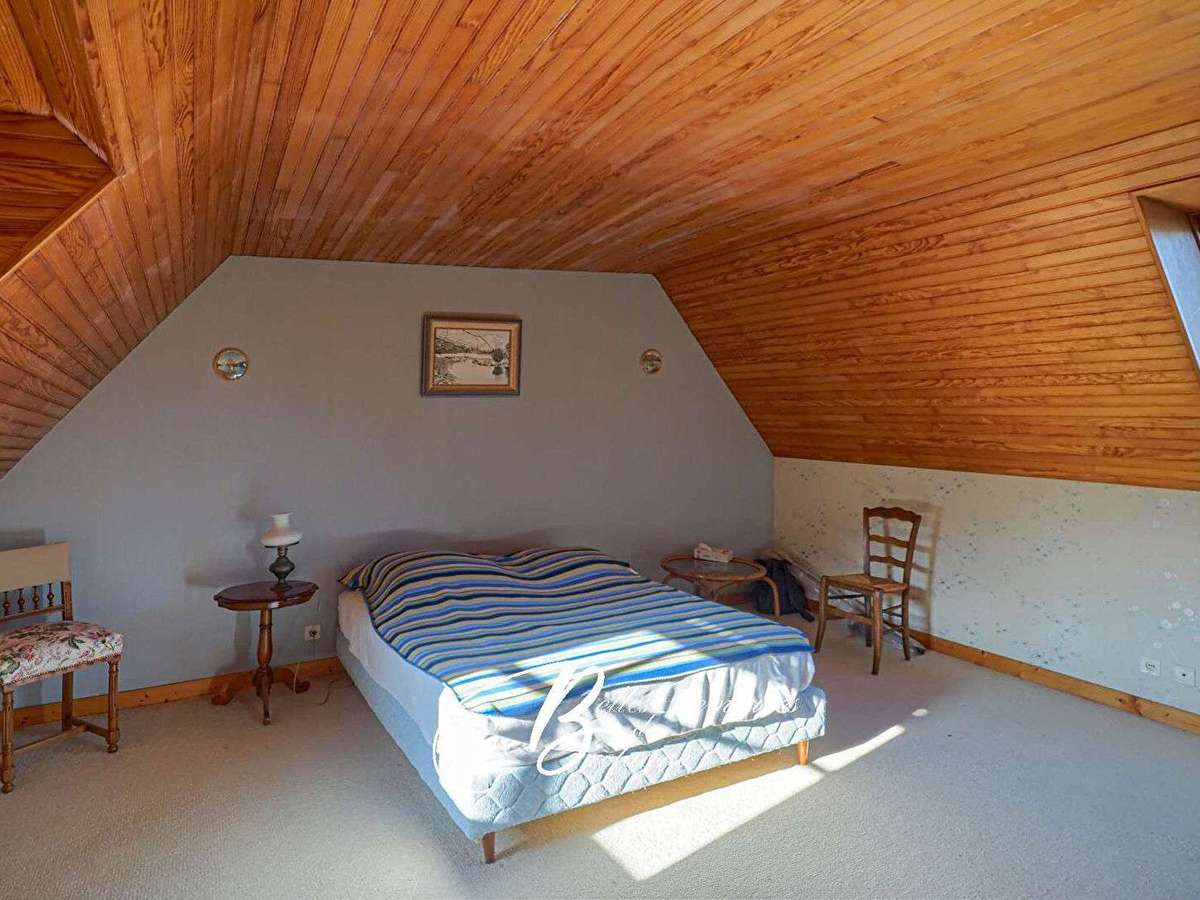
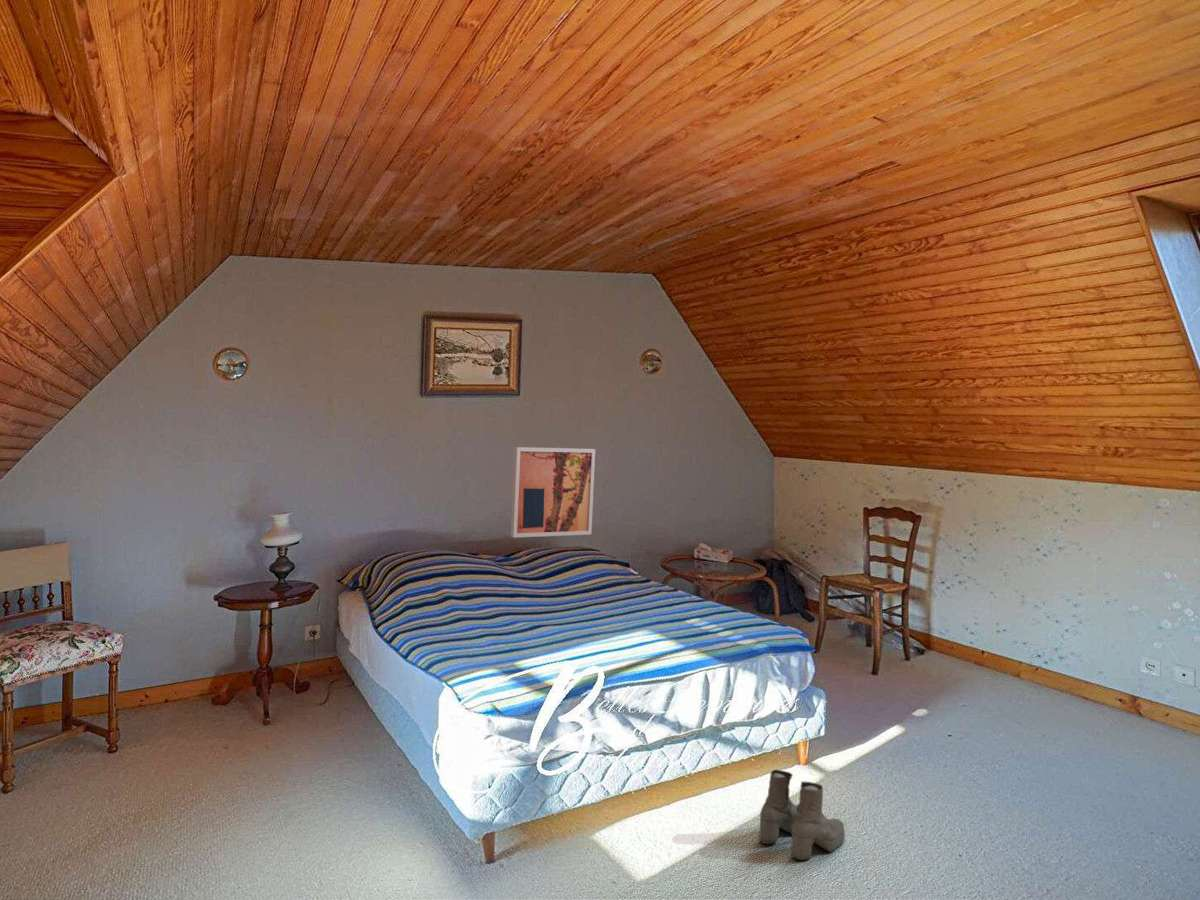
+ wall art [510,446,596,539]
+ boots [758,769,846,861]
